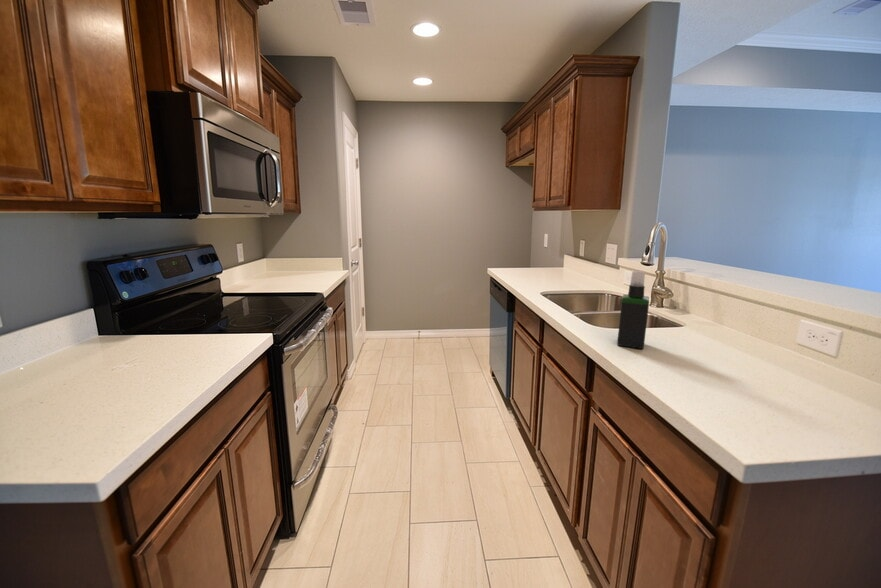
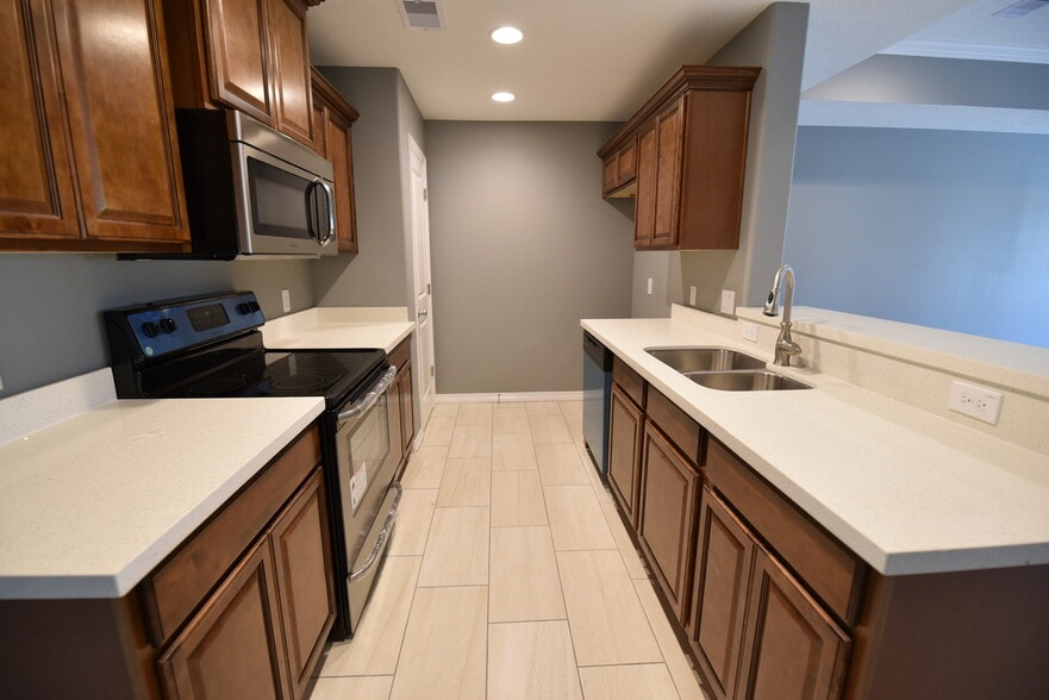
- spray bottle [616,269,650,350]
